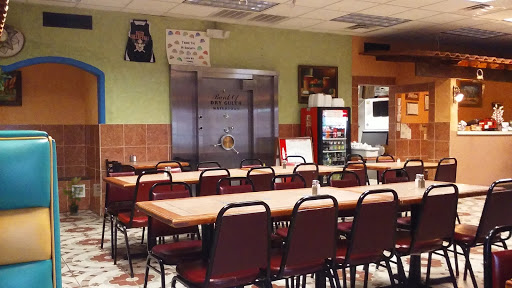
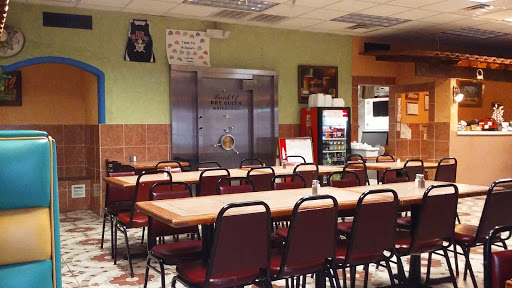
- potted plant [61,176,85,216]
